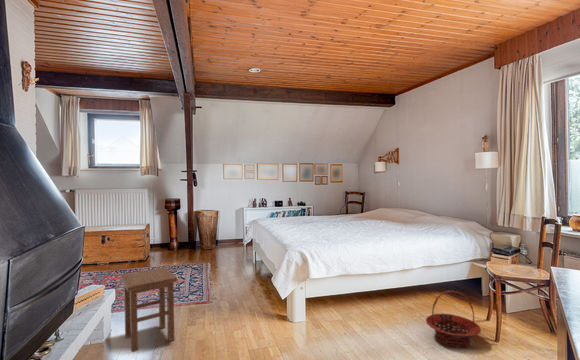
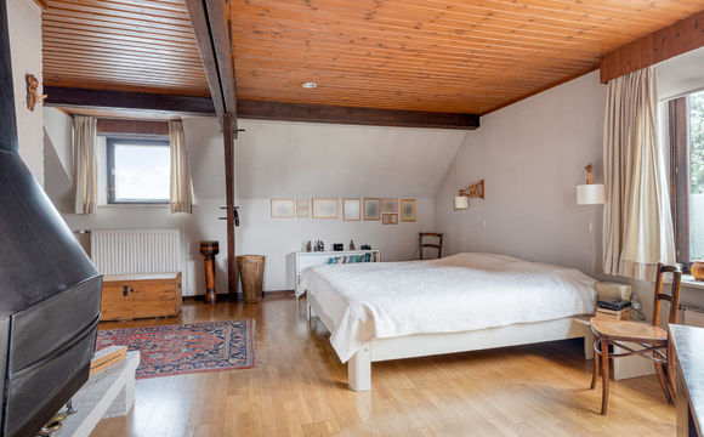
- basket [425,290,482,349]
- stool [119,266,178,353]
